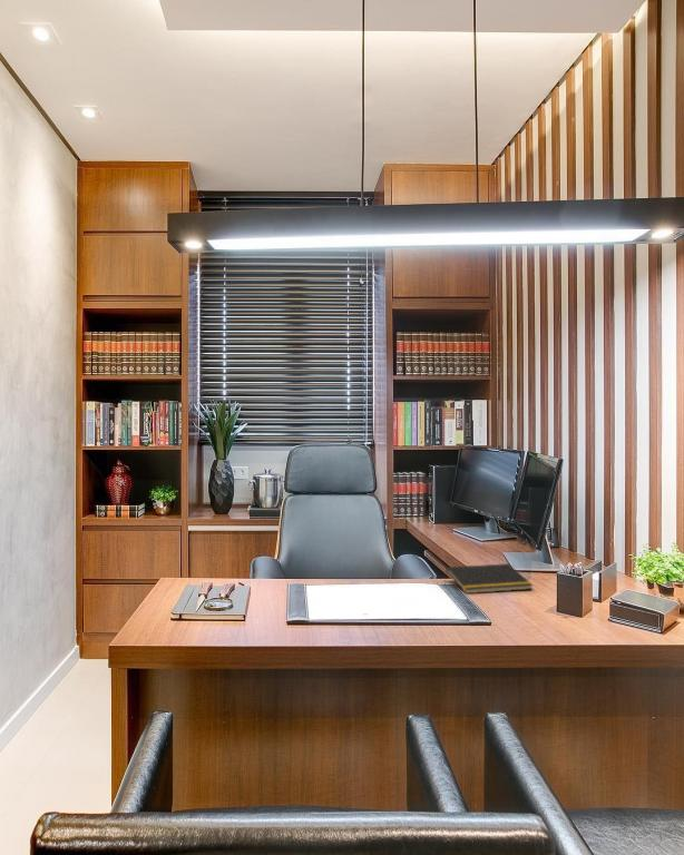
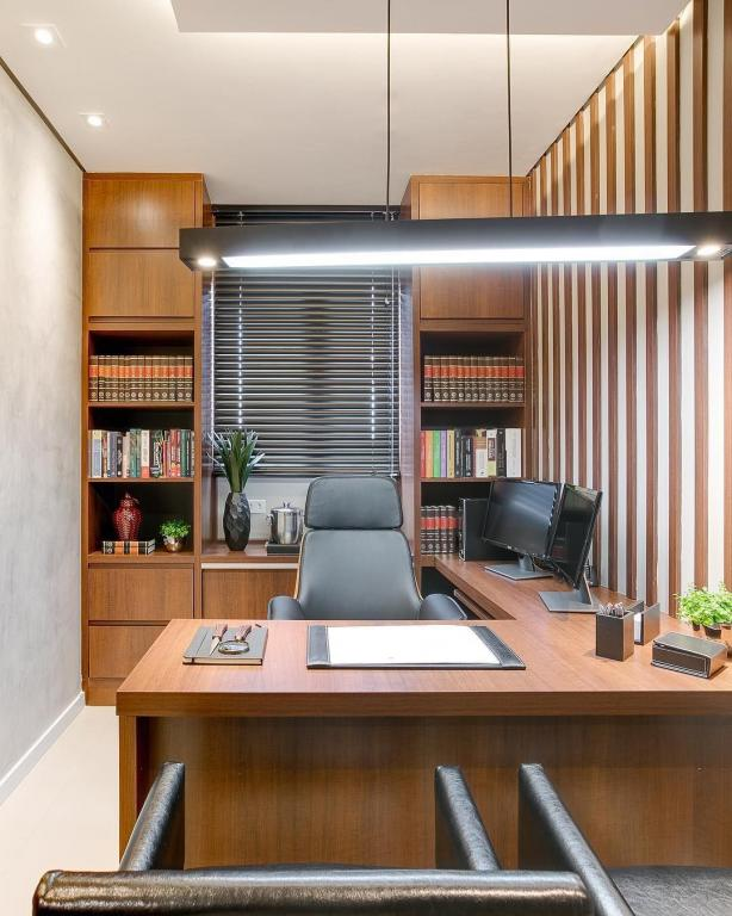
- notepad [443,562,534,594]
